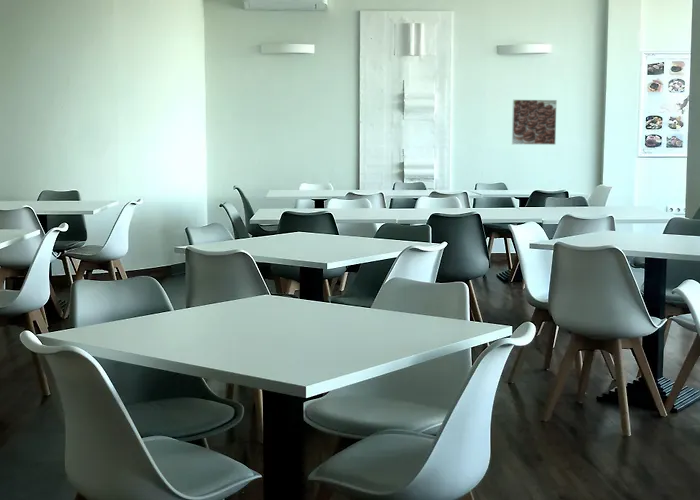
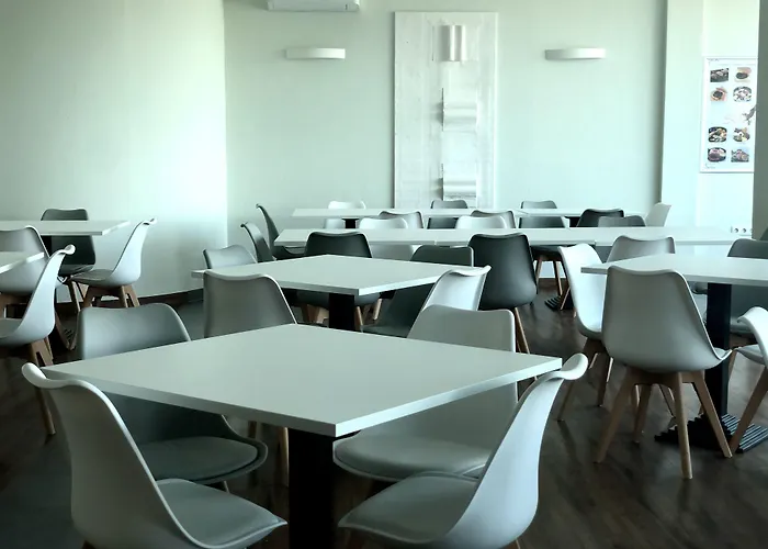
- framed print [511,99,558,146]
